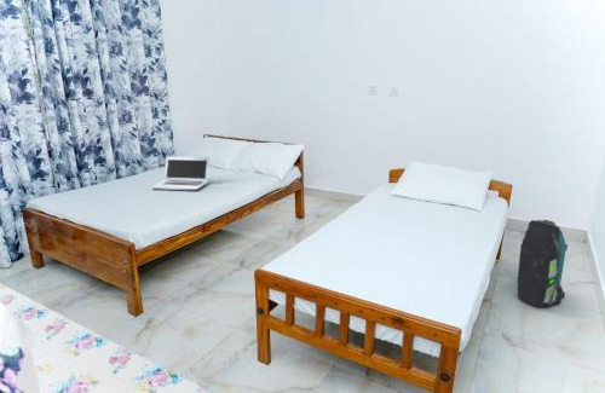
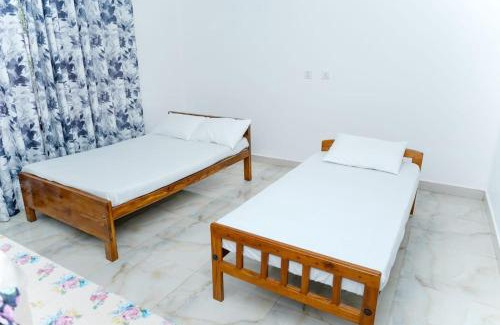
- laptop [150,155,211,191]
- backpack [517,219,569,308]
